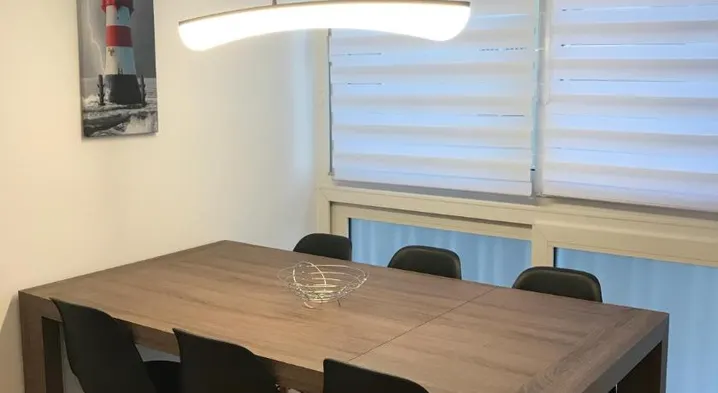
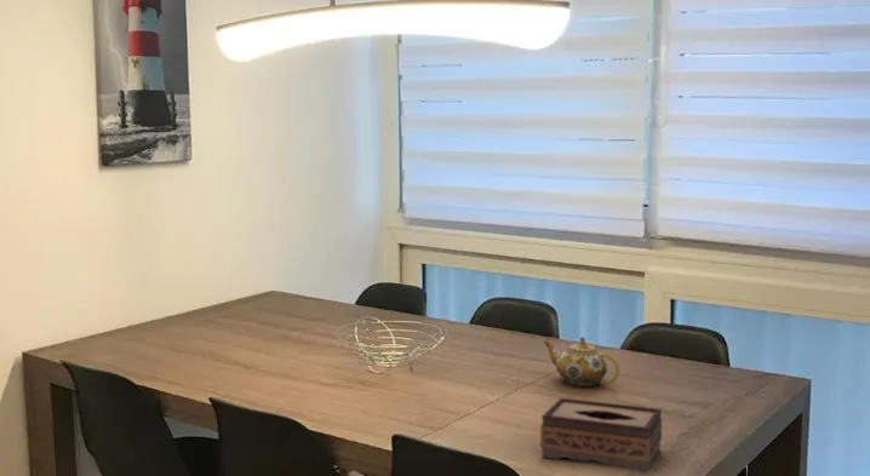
+ teapot [543,337,622,388]
+ tissue box [539,396,663,472]
